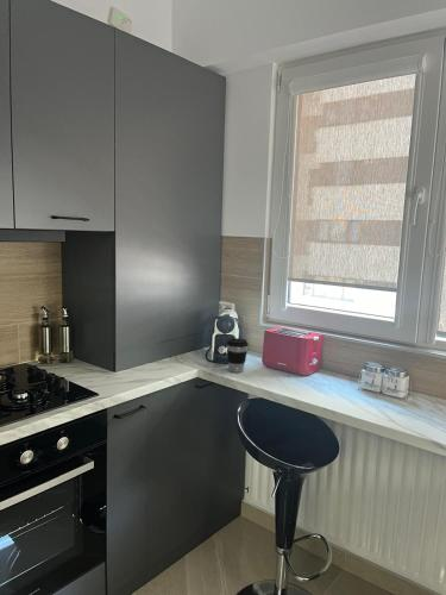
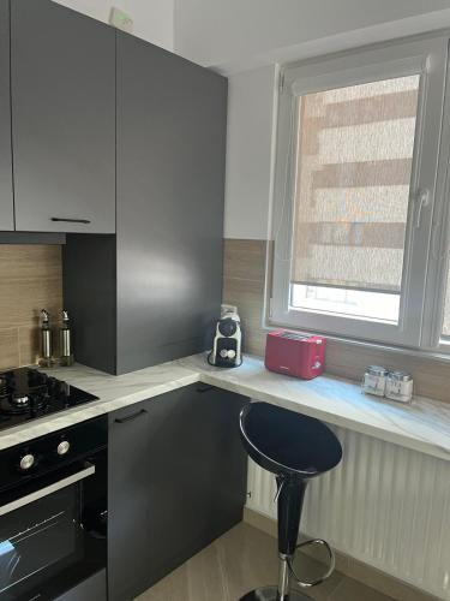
- coffee cup [225,337,250,374]
